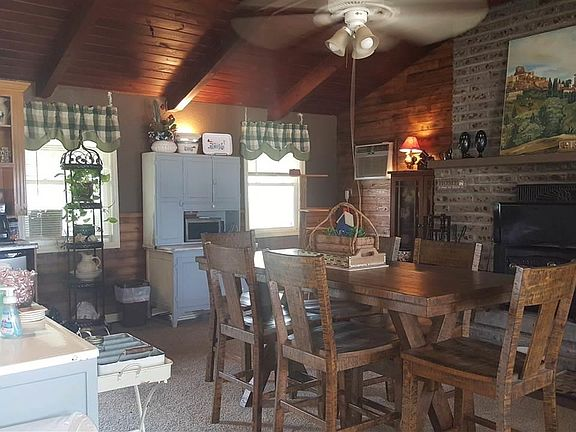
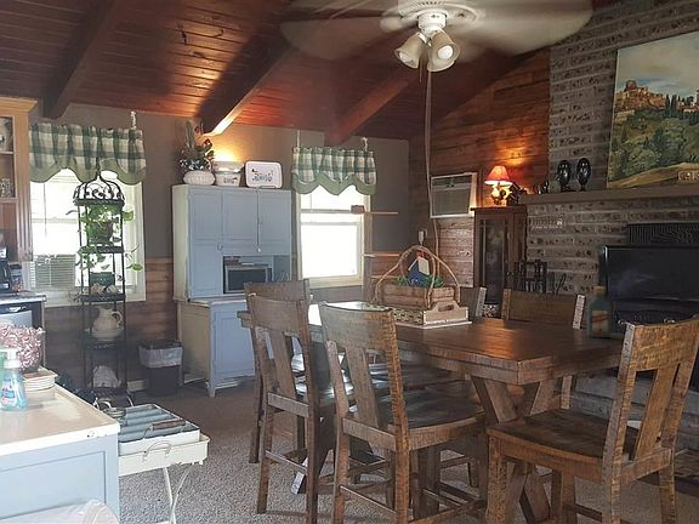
+ vodka [586,285,613,338]
